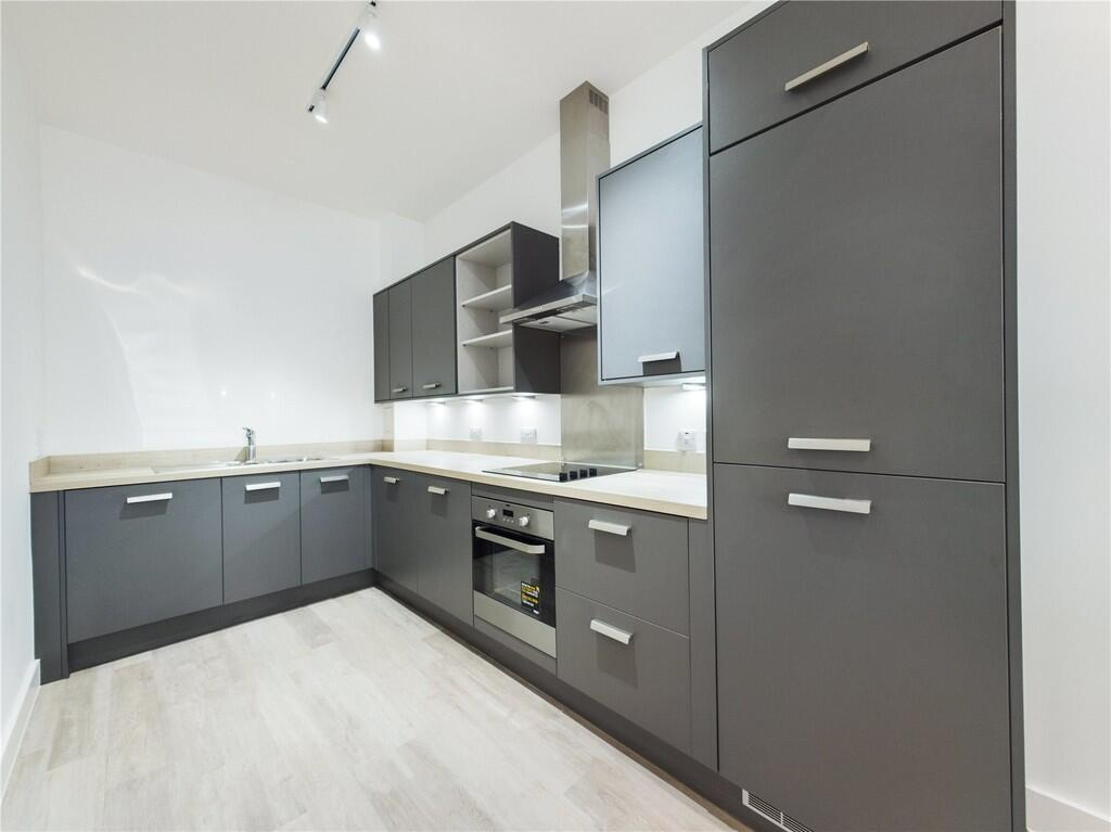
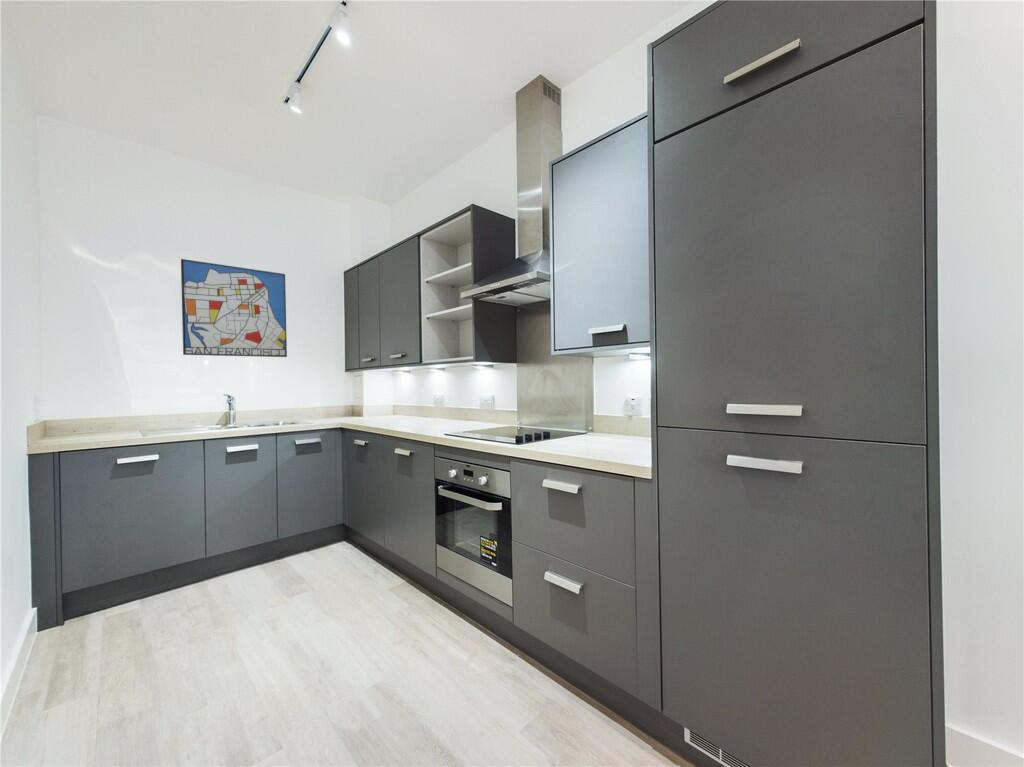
+ wall art [180,258,288,358]
